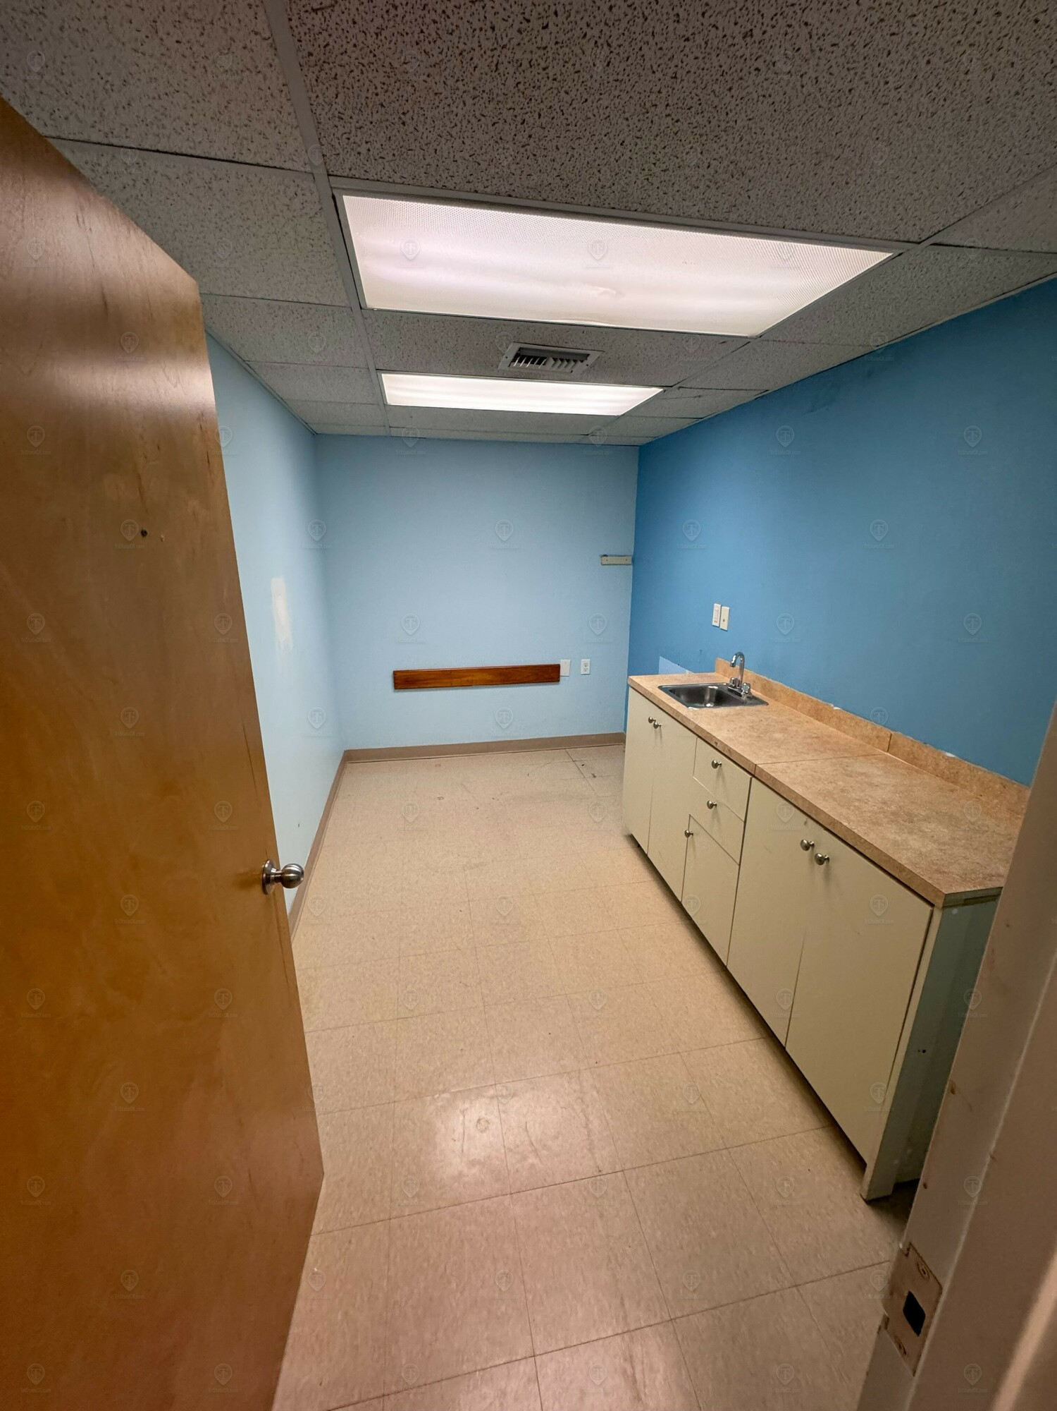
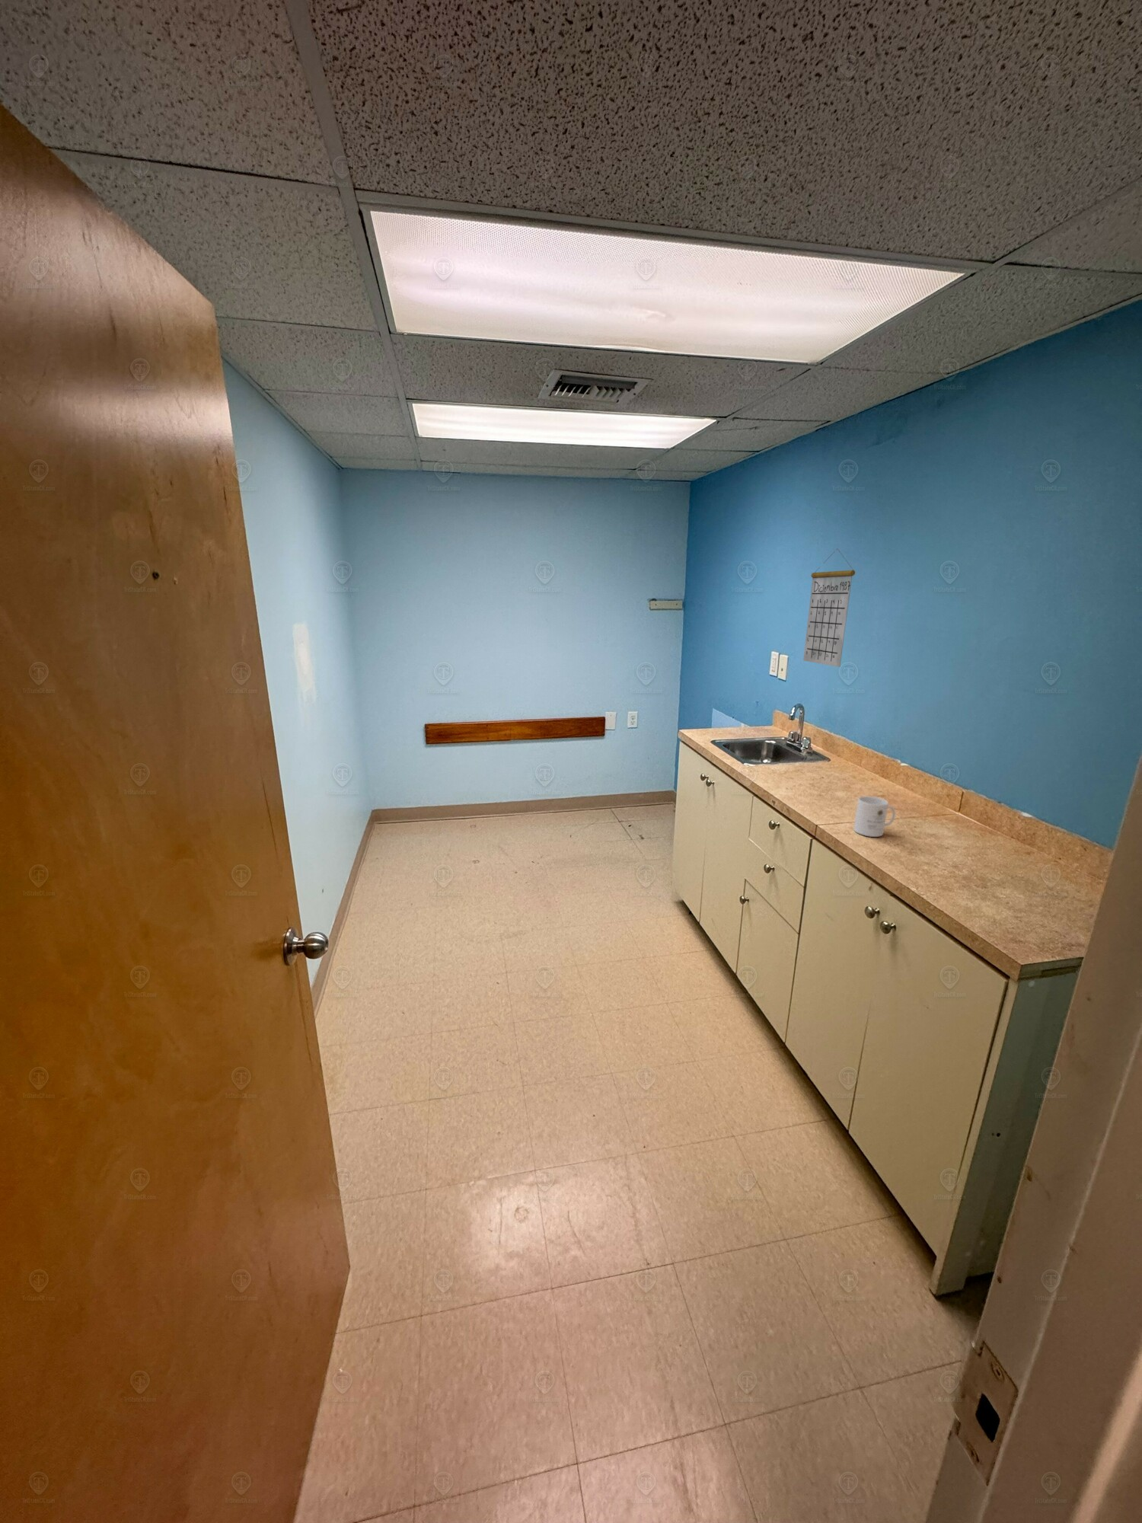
+ mug [853,796,896,838]
+ calendar [803,548,855,668]
